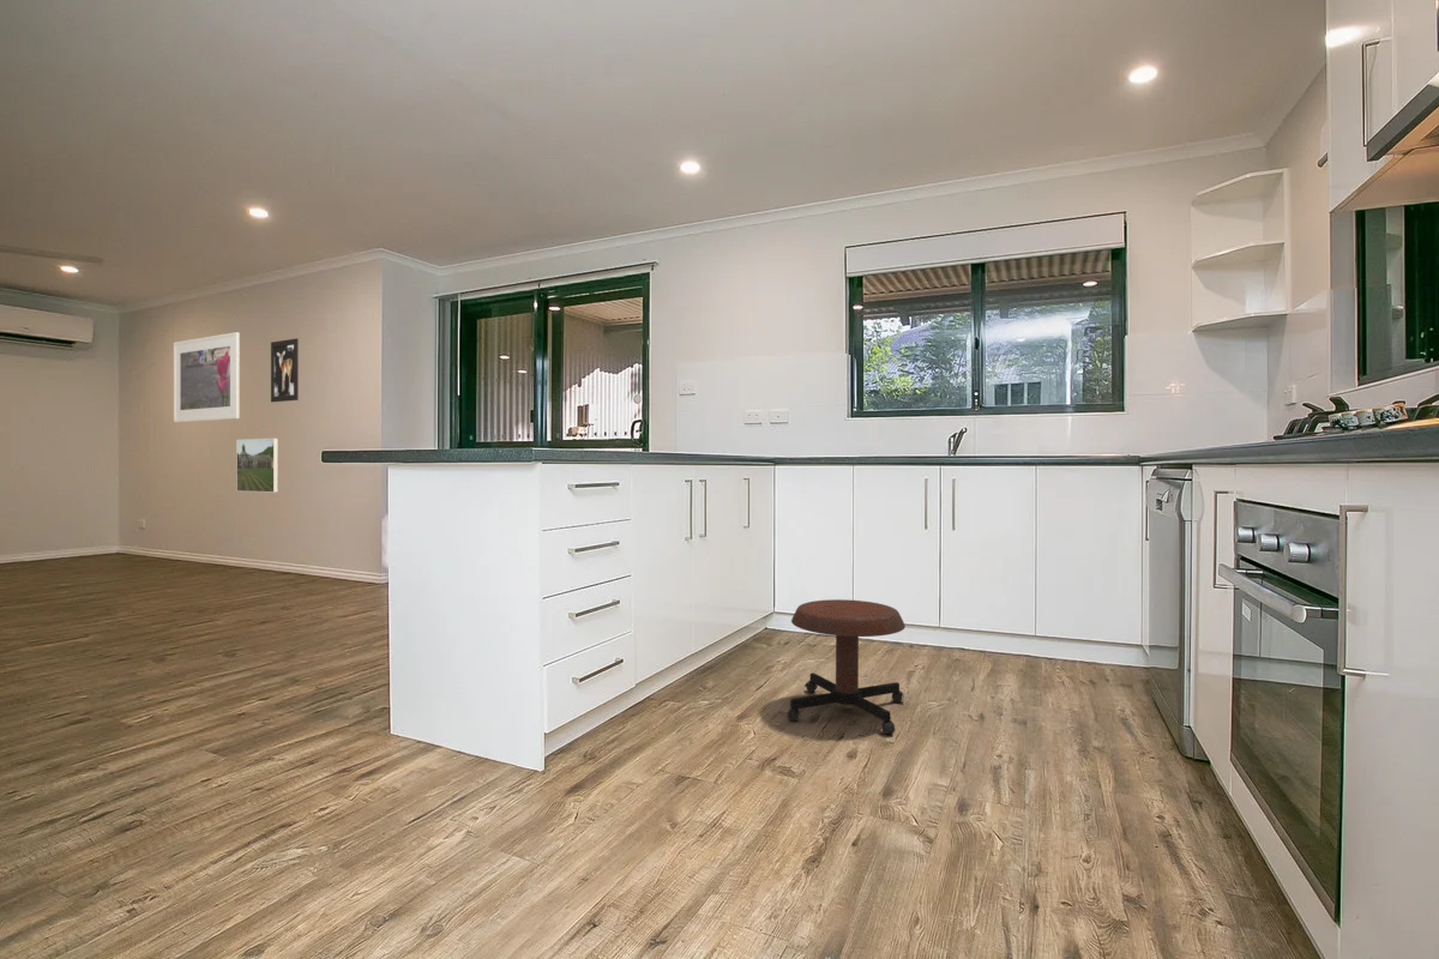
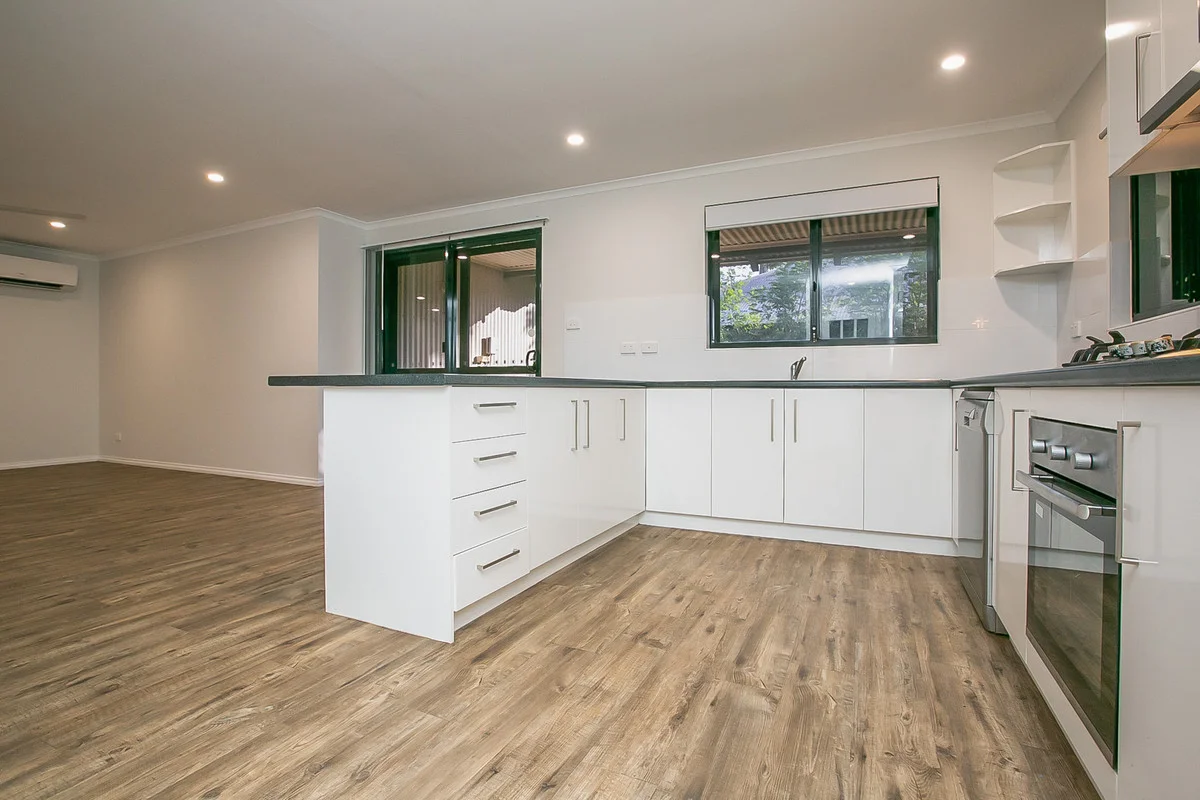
- stool [787,598,907,735]
- wall art [270,337,300,403]
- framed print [173,331,241,423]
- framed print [235,438,279,494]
